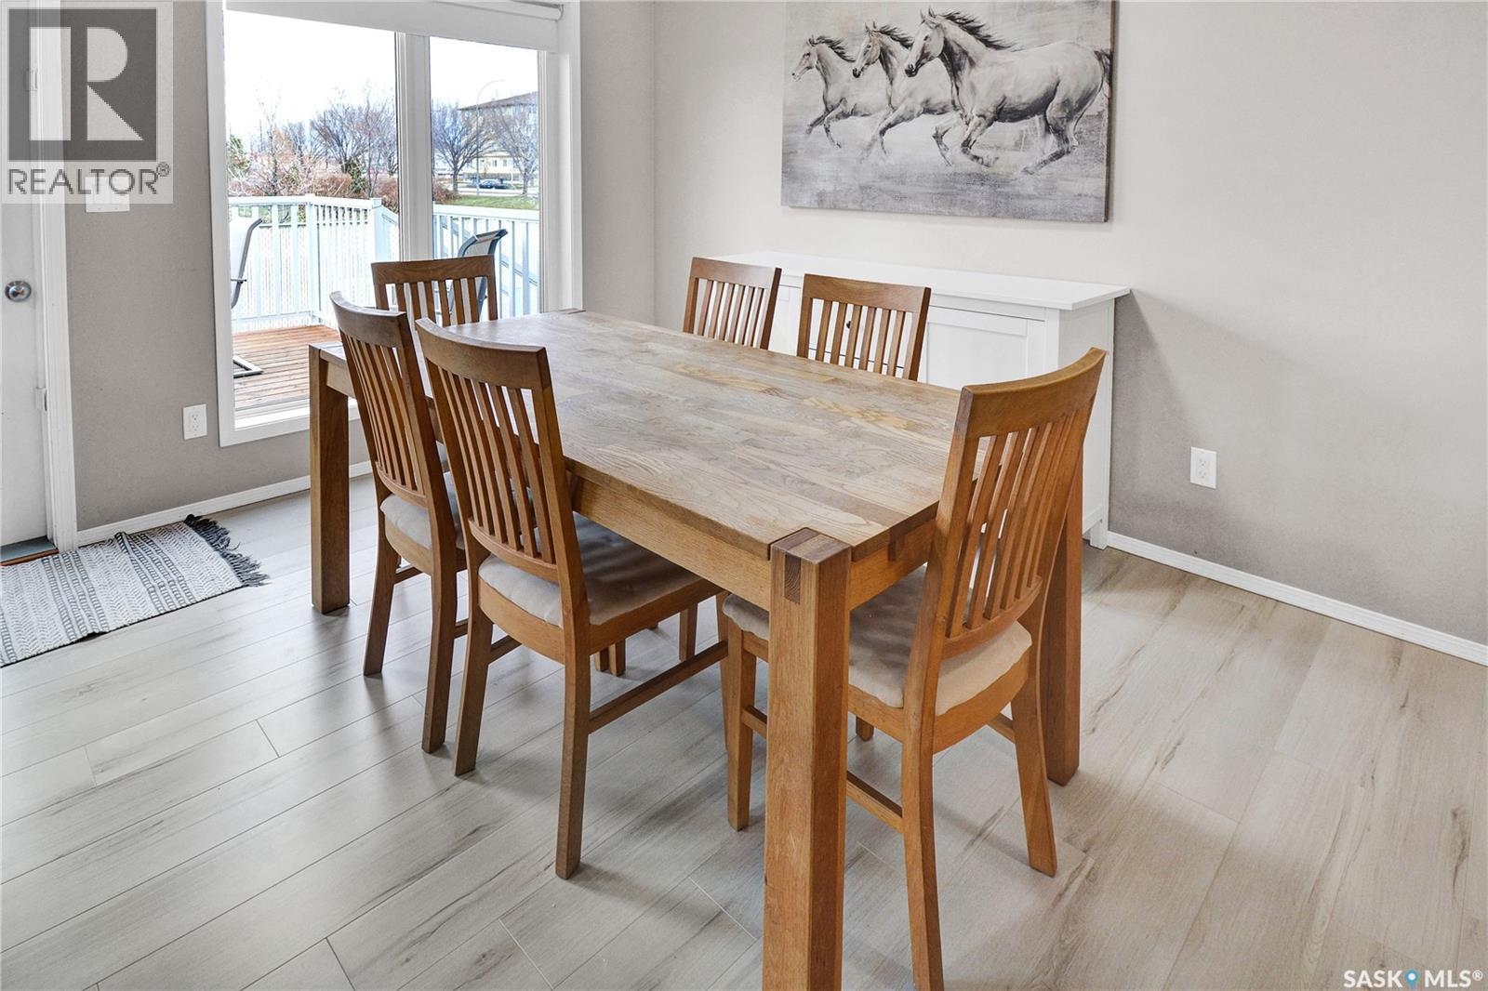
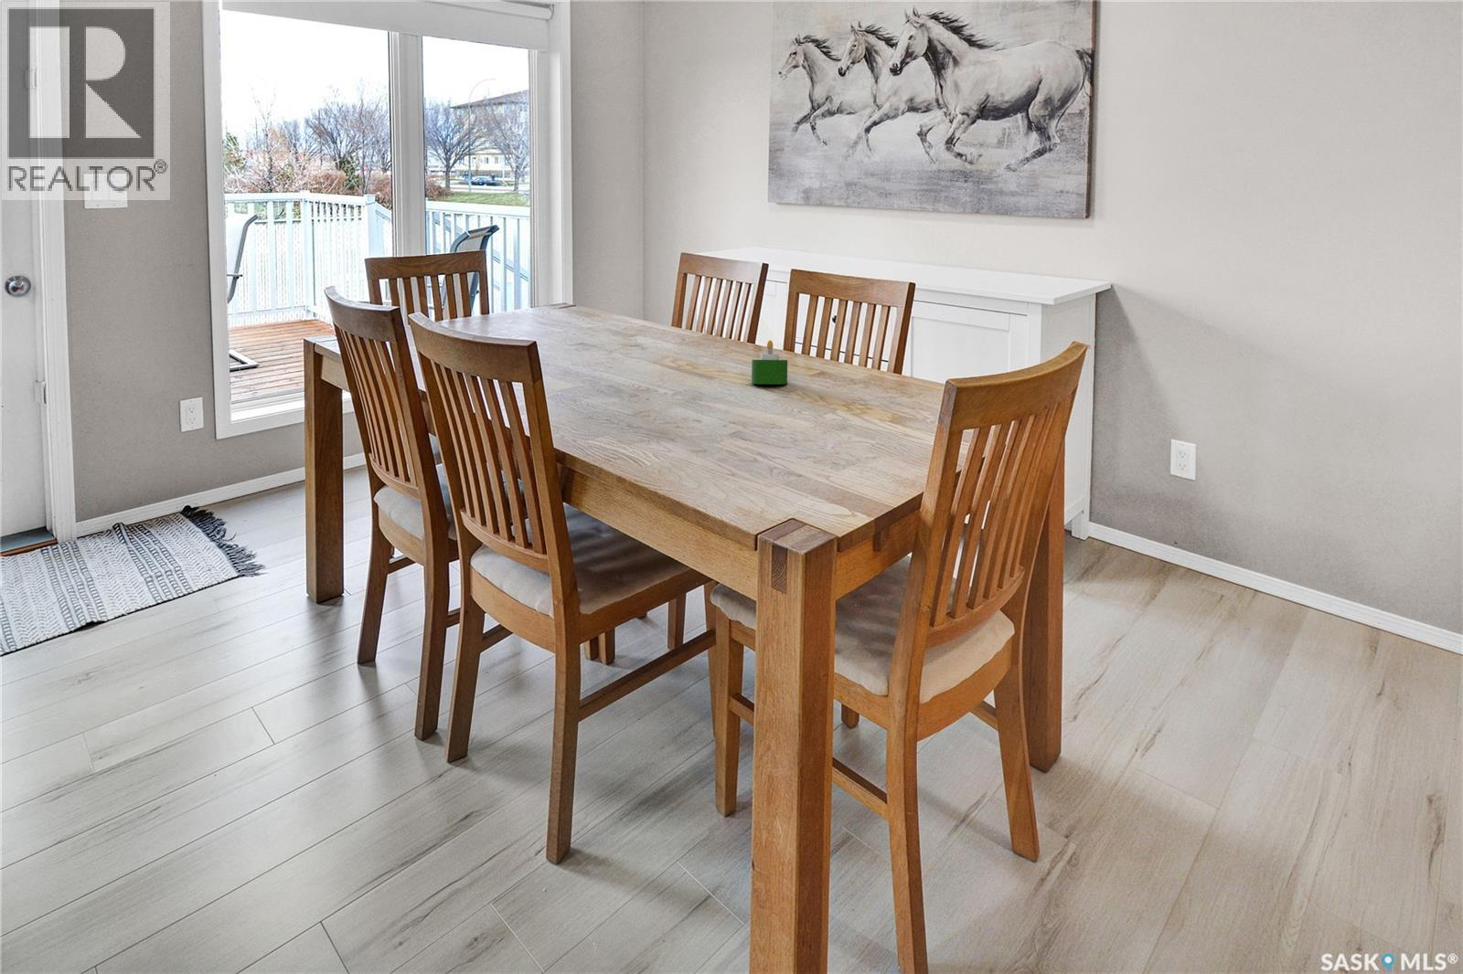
+ candle [751,339,789,386]
